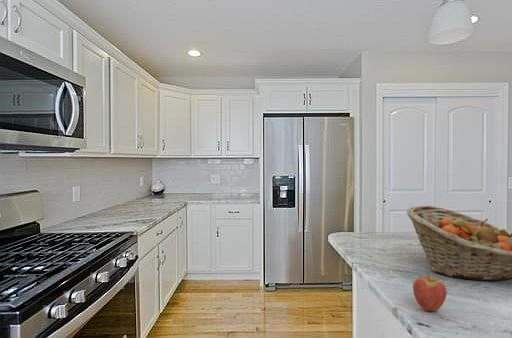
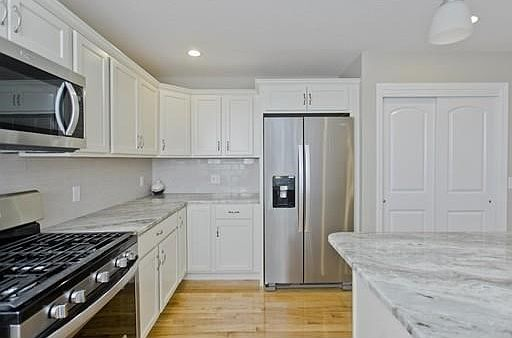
- fruit basket [406,205,512,282]
- fruit [412,270,448,312]
